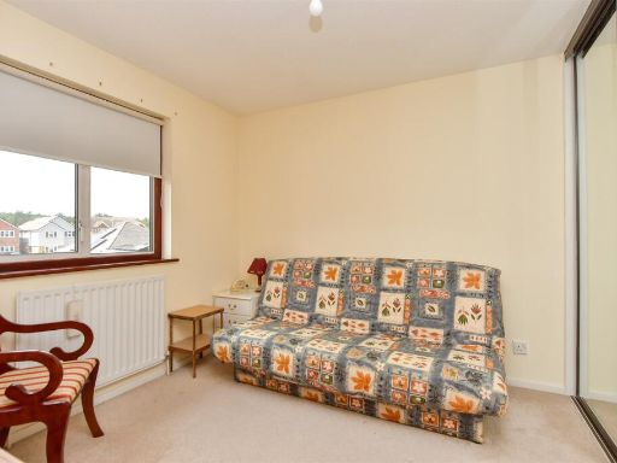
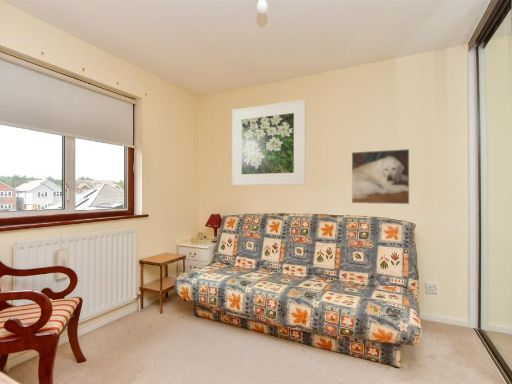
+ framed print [351,148,410,205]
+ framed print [231,99,307,186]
